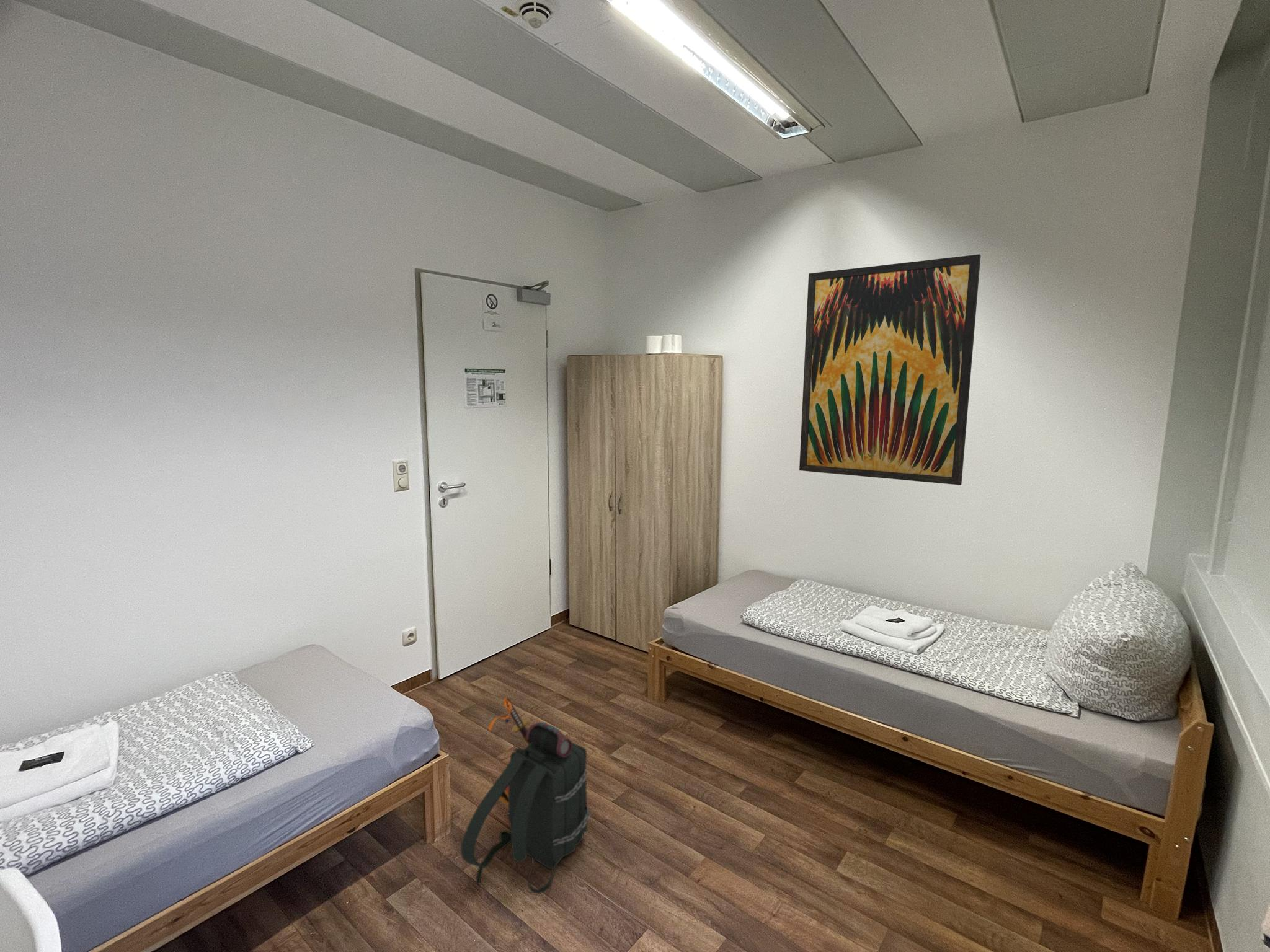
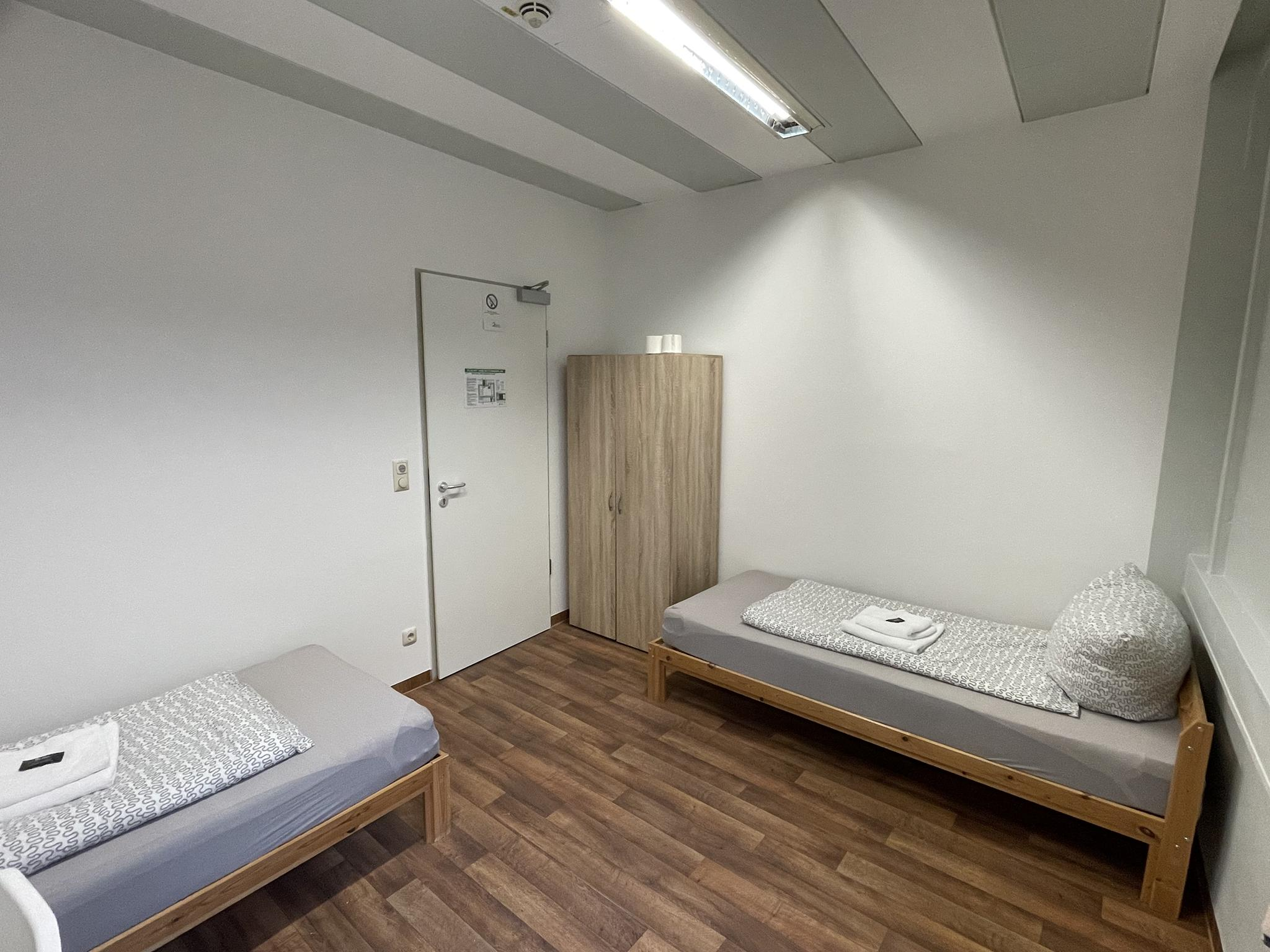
- wall art [799,253,982,486]
- backpack [460,697,592,894]
